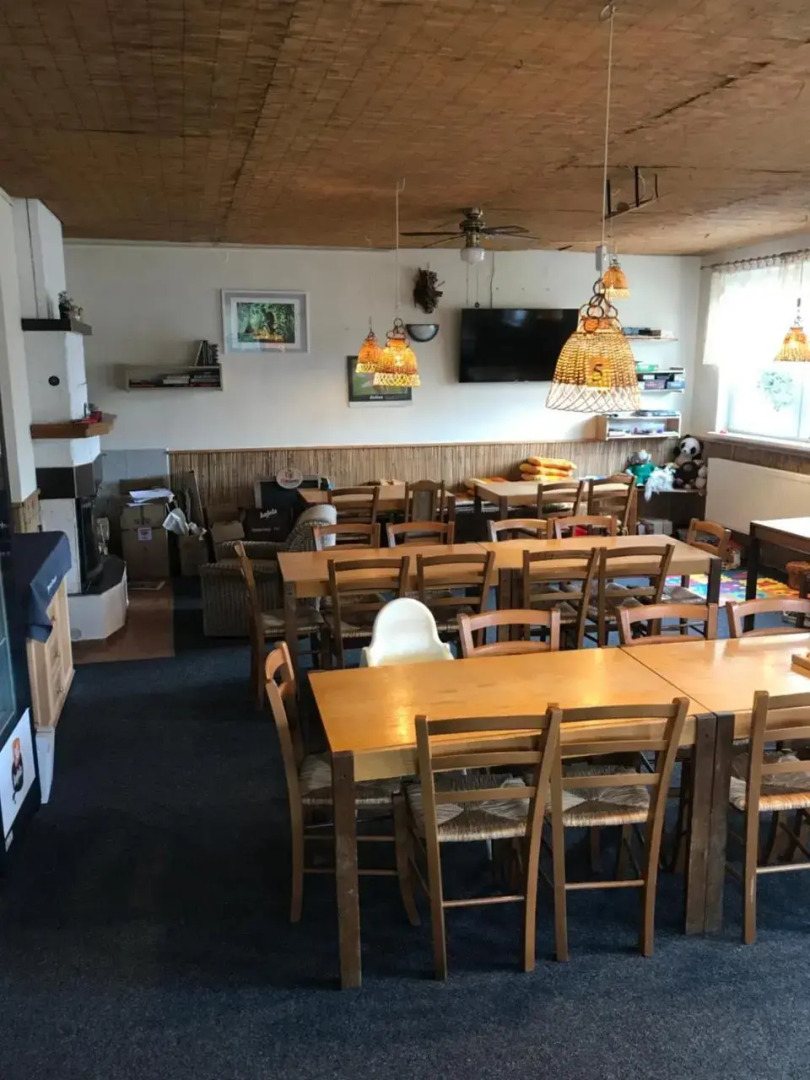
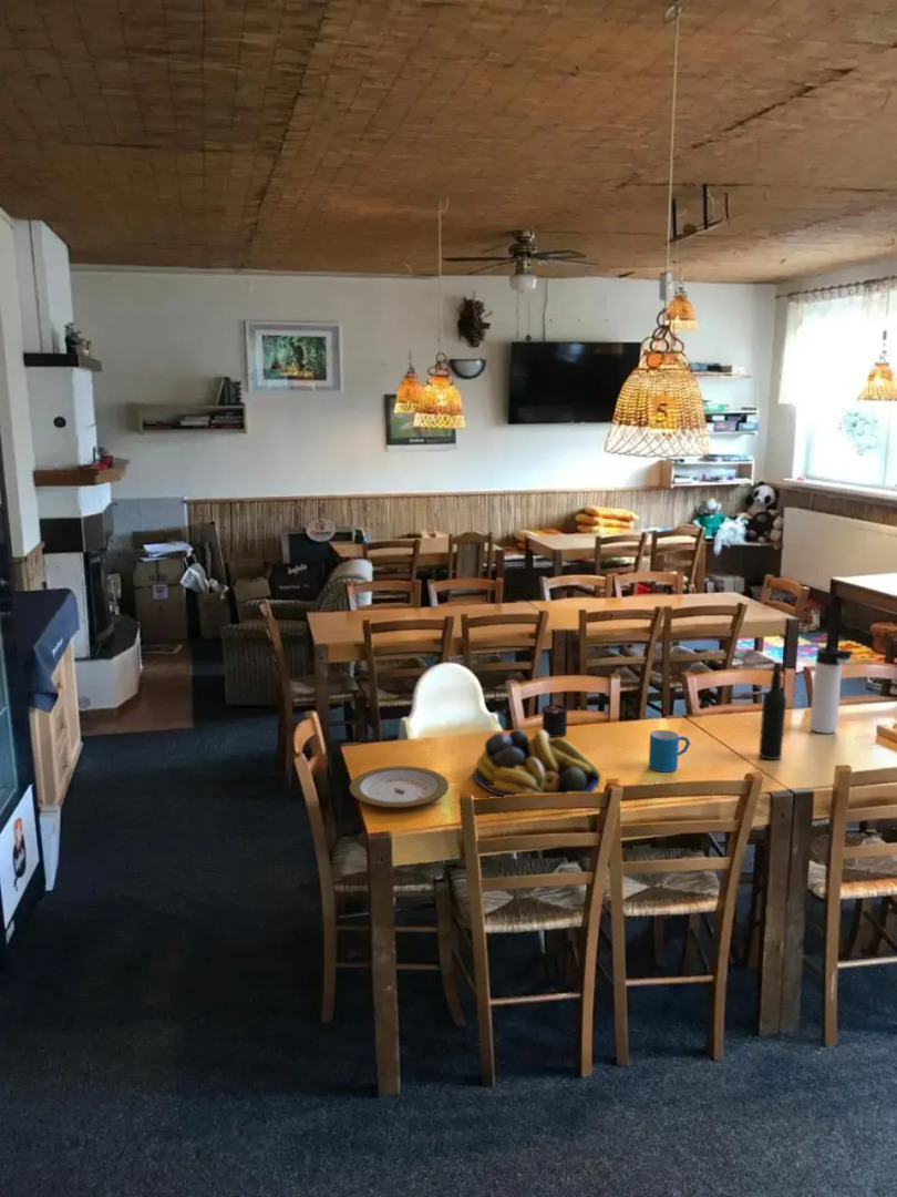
+ thermos bottle [808,644,854,735]
+ candle [540,695,569,738]
+ wine bottle [757,657,787,761]
+ mug [648,729,691,774]
+ fruit bowl [473,728,602,797]
+ plate [348,765,450,809]
